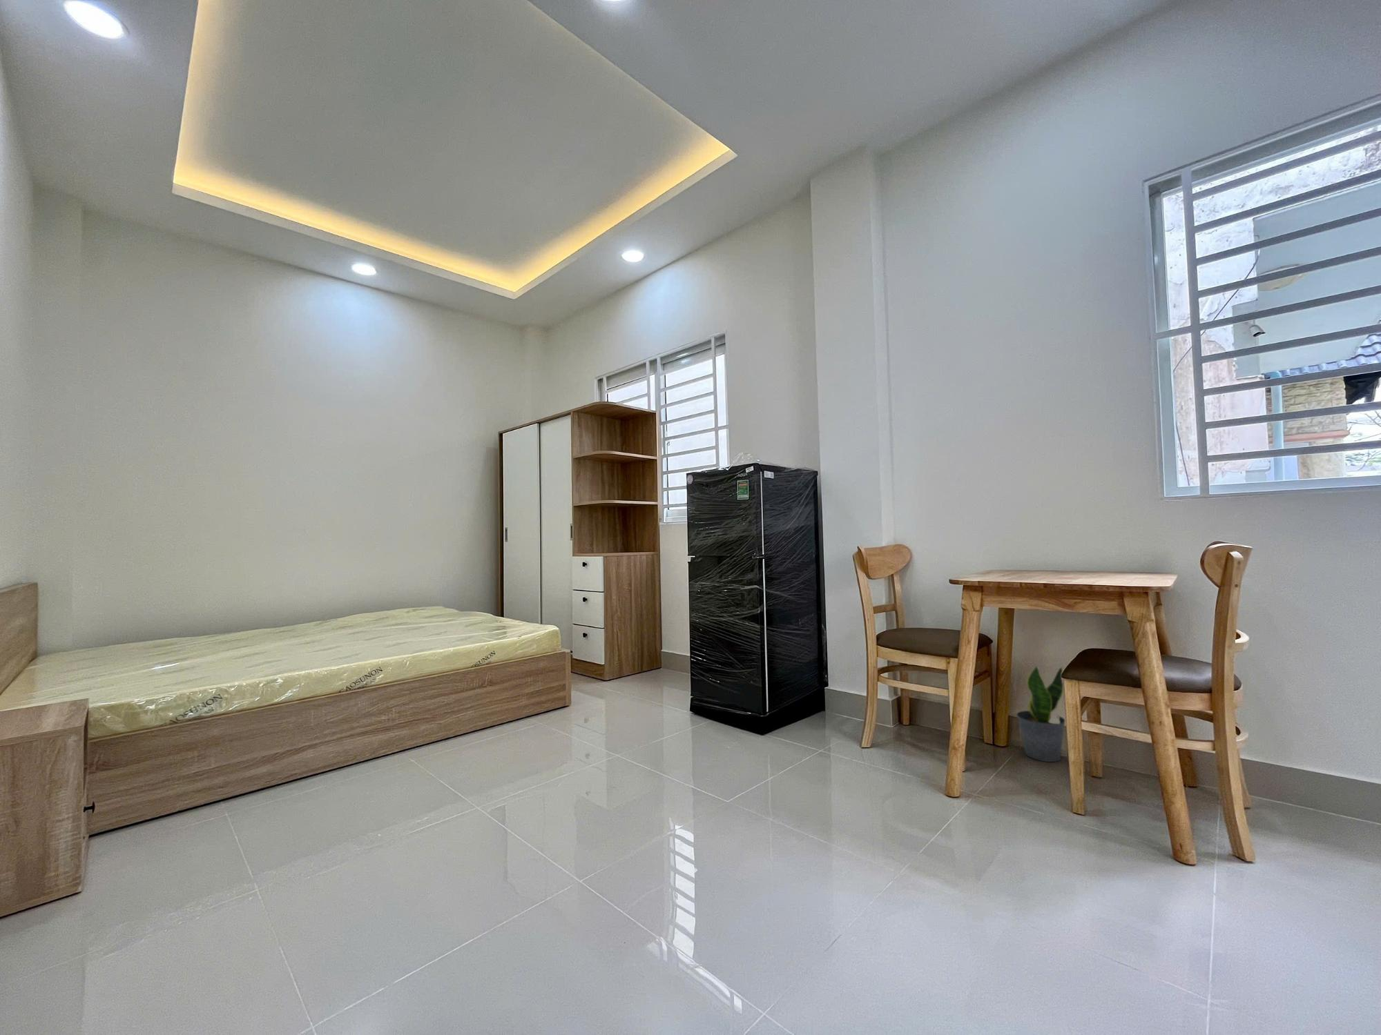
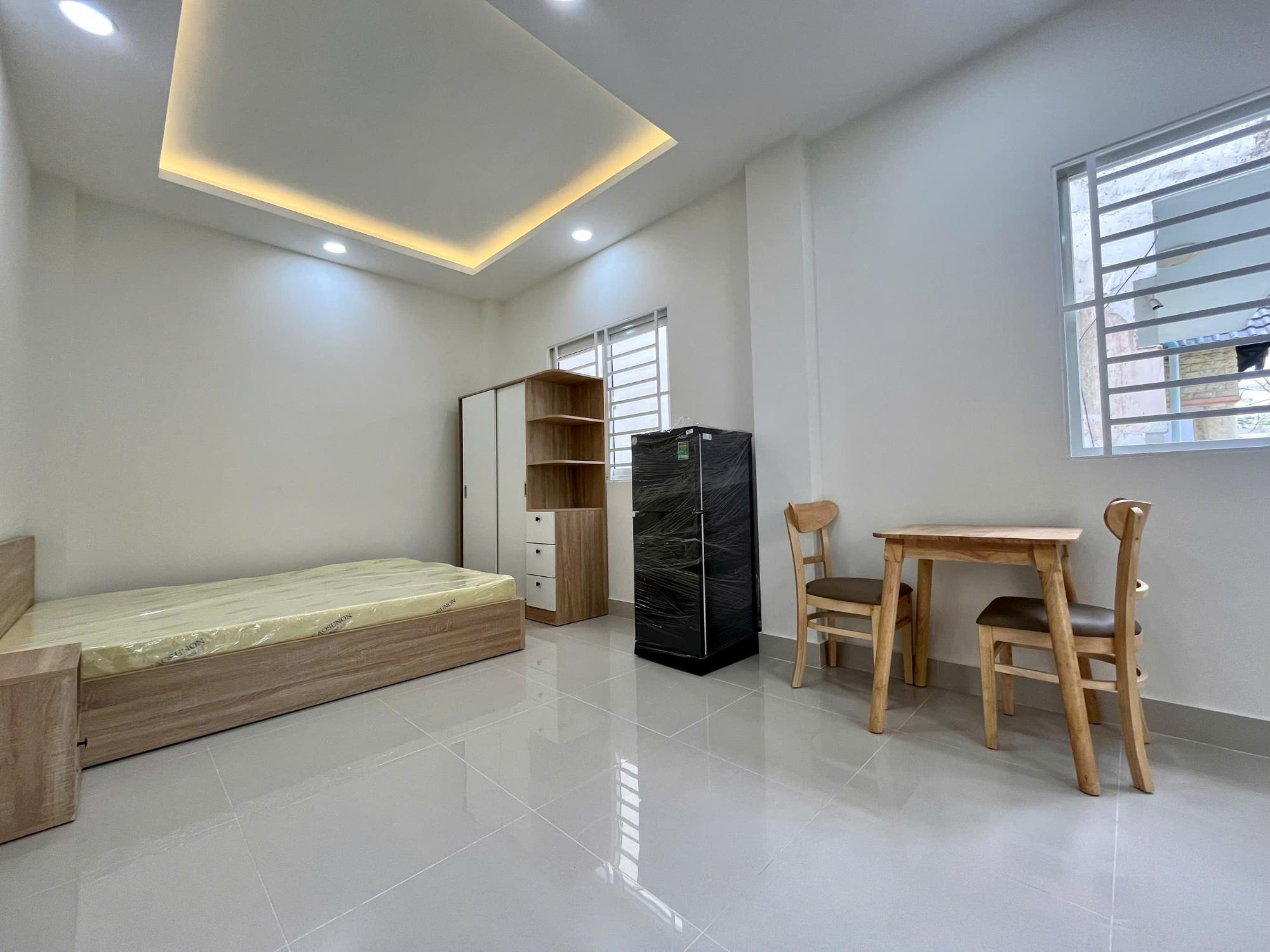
- potted plant [1016,665,1066,762]
